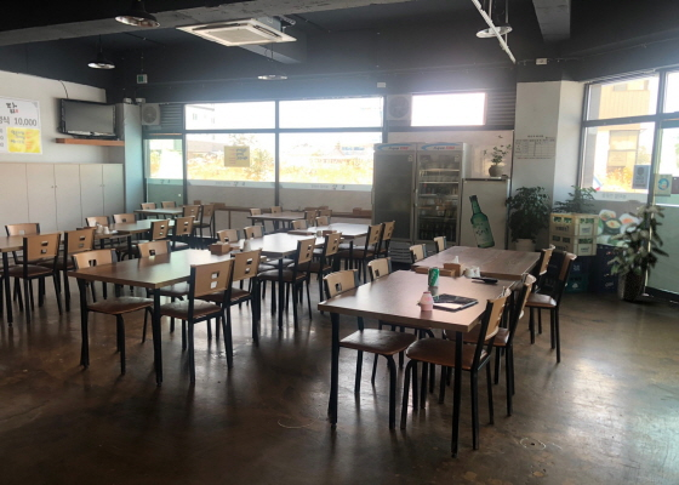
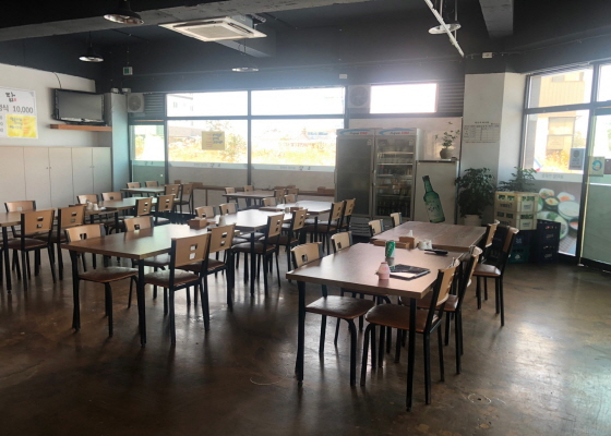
- indoor plant [606,199,671,303]
